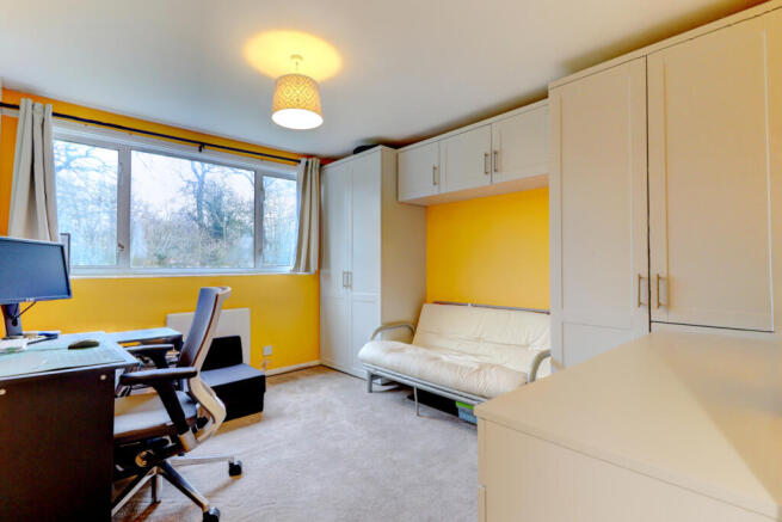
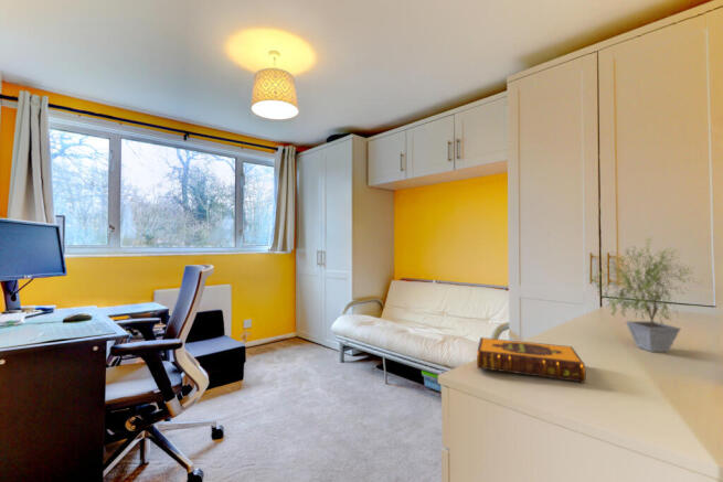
+ hardback book [476,336,587,384]
+ potted plant [584,235,704,353]
